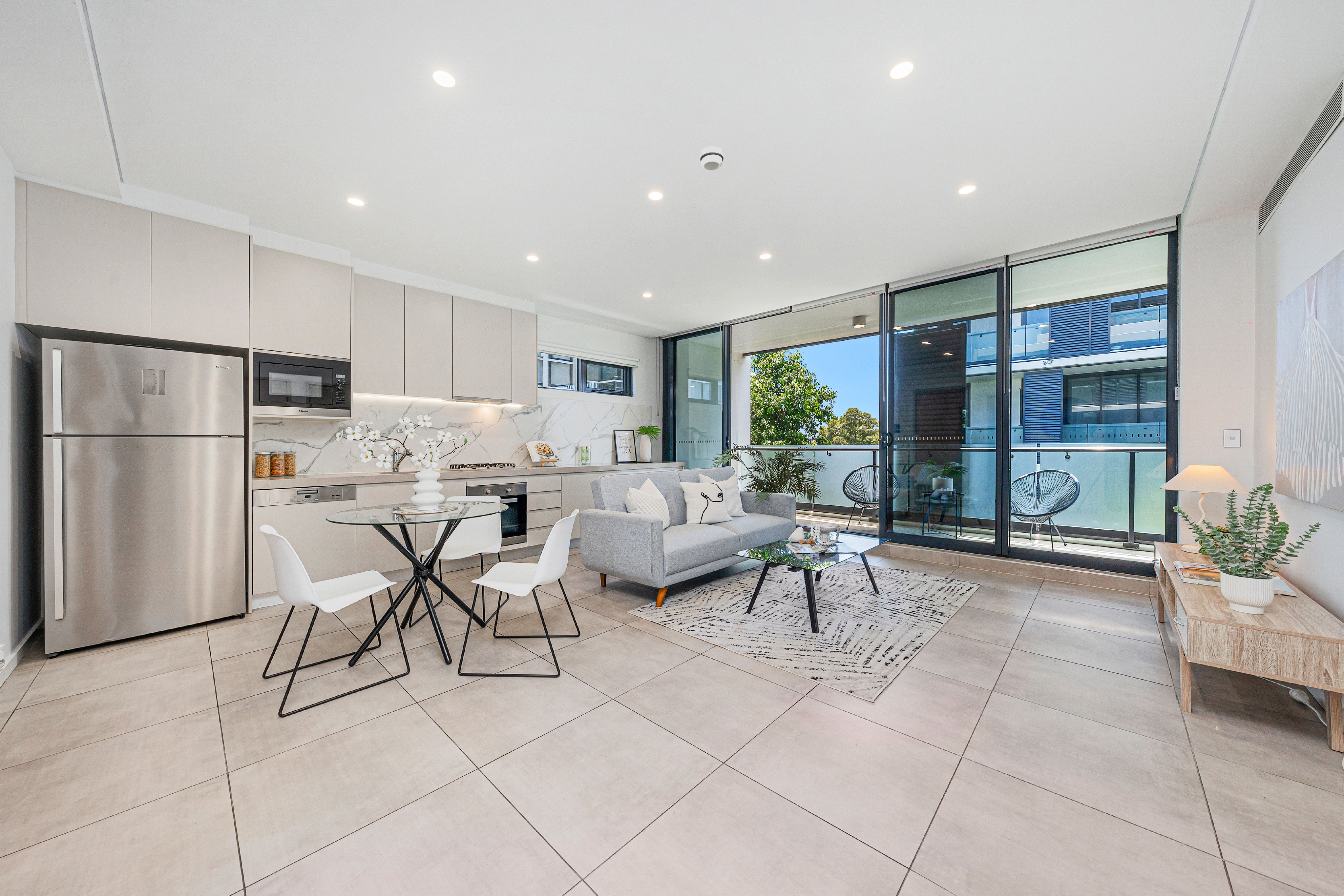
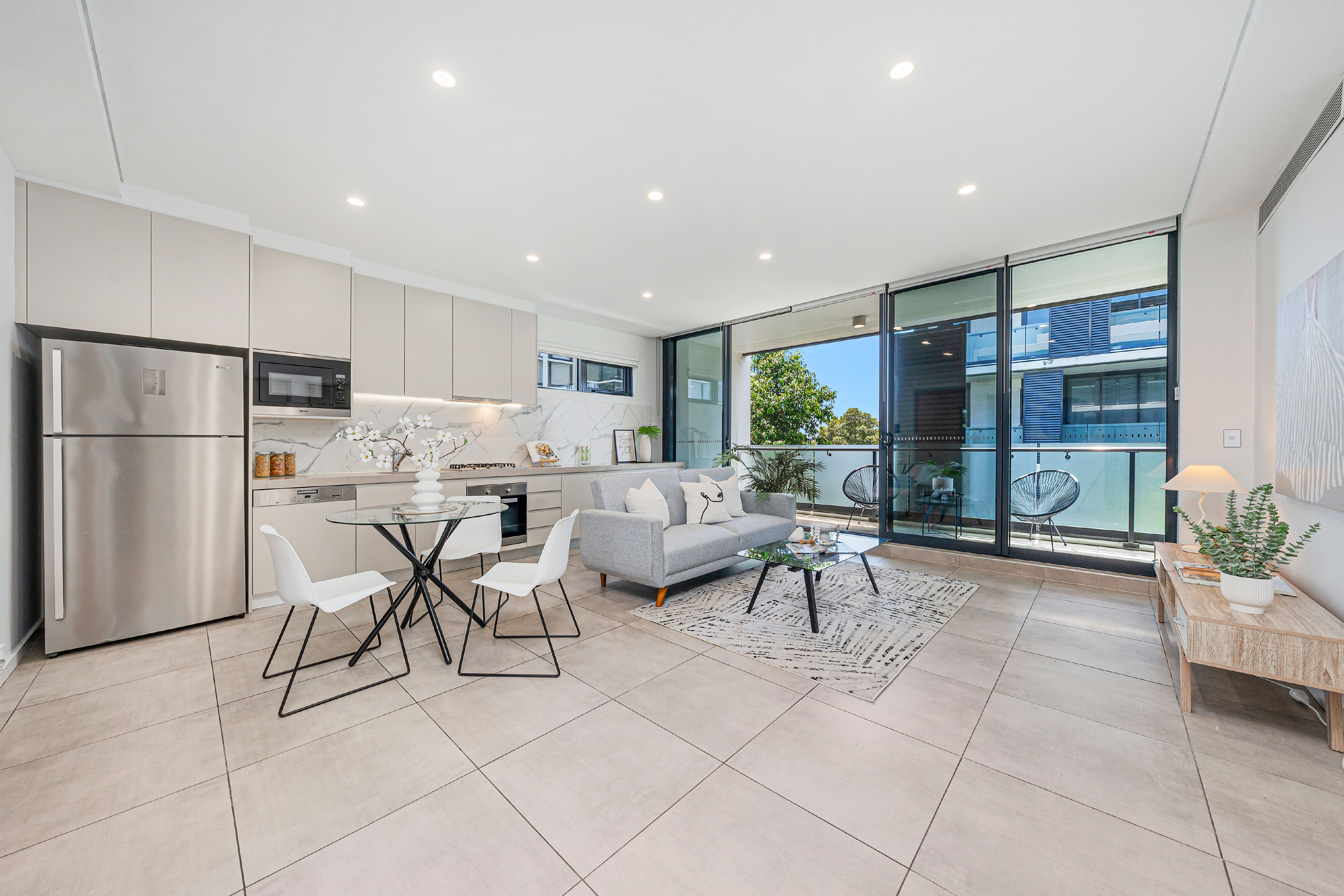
- smoke detector [700,146,724,171]
